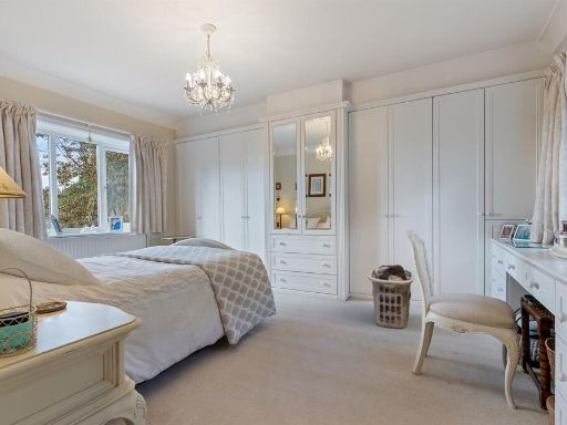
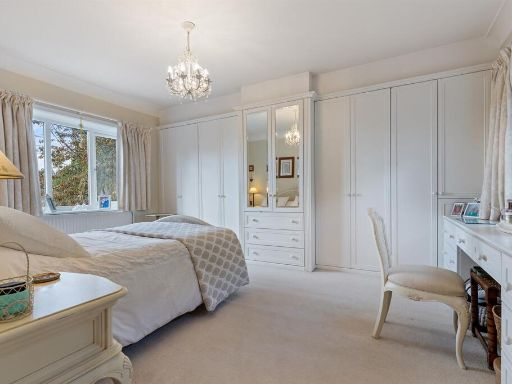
- clothes hamper [368,263,415,330]
